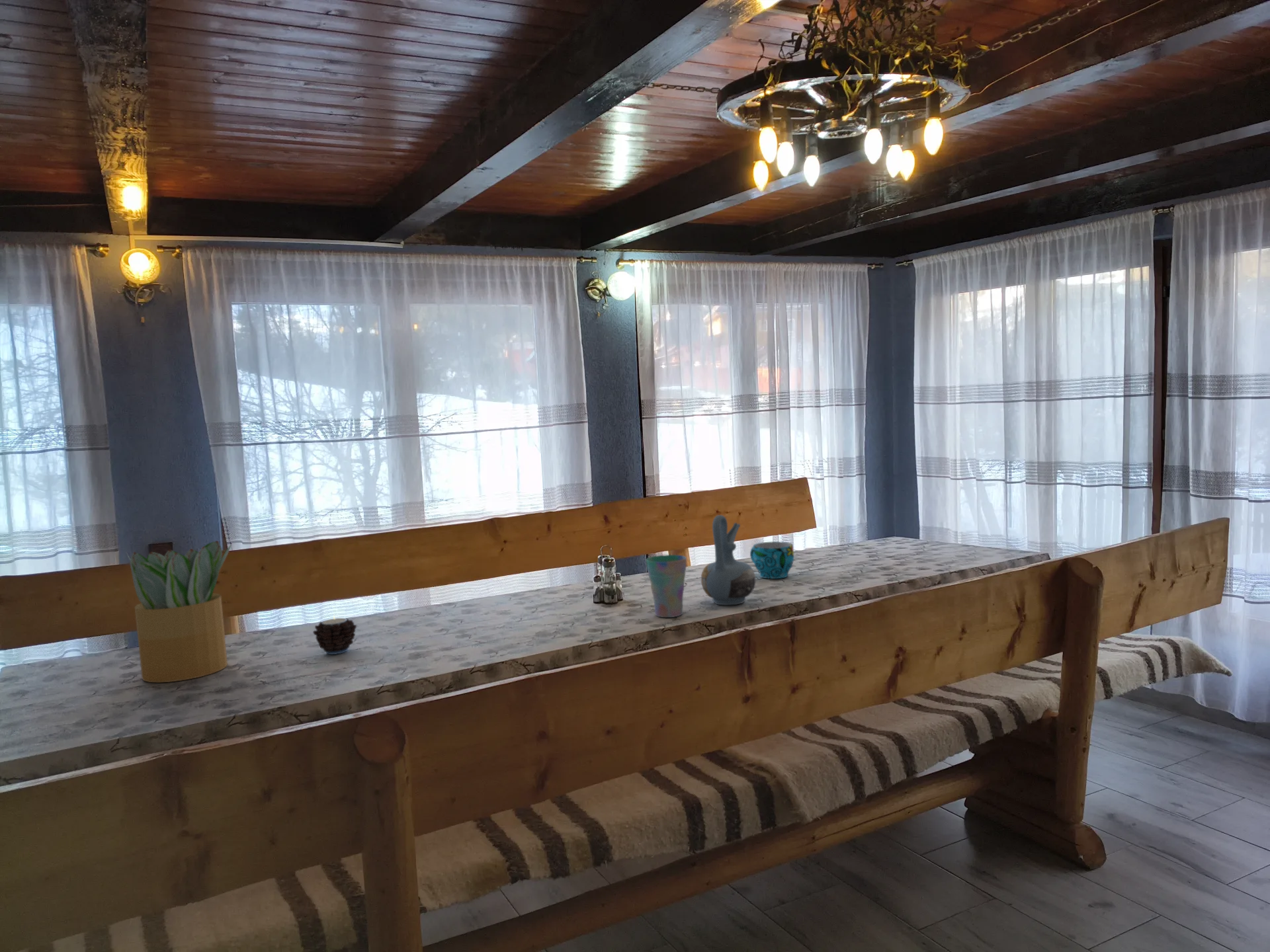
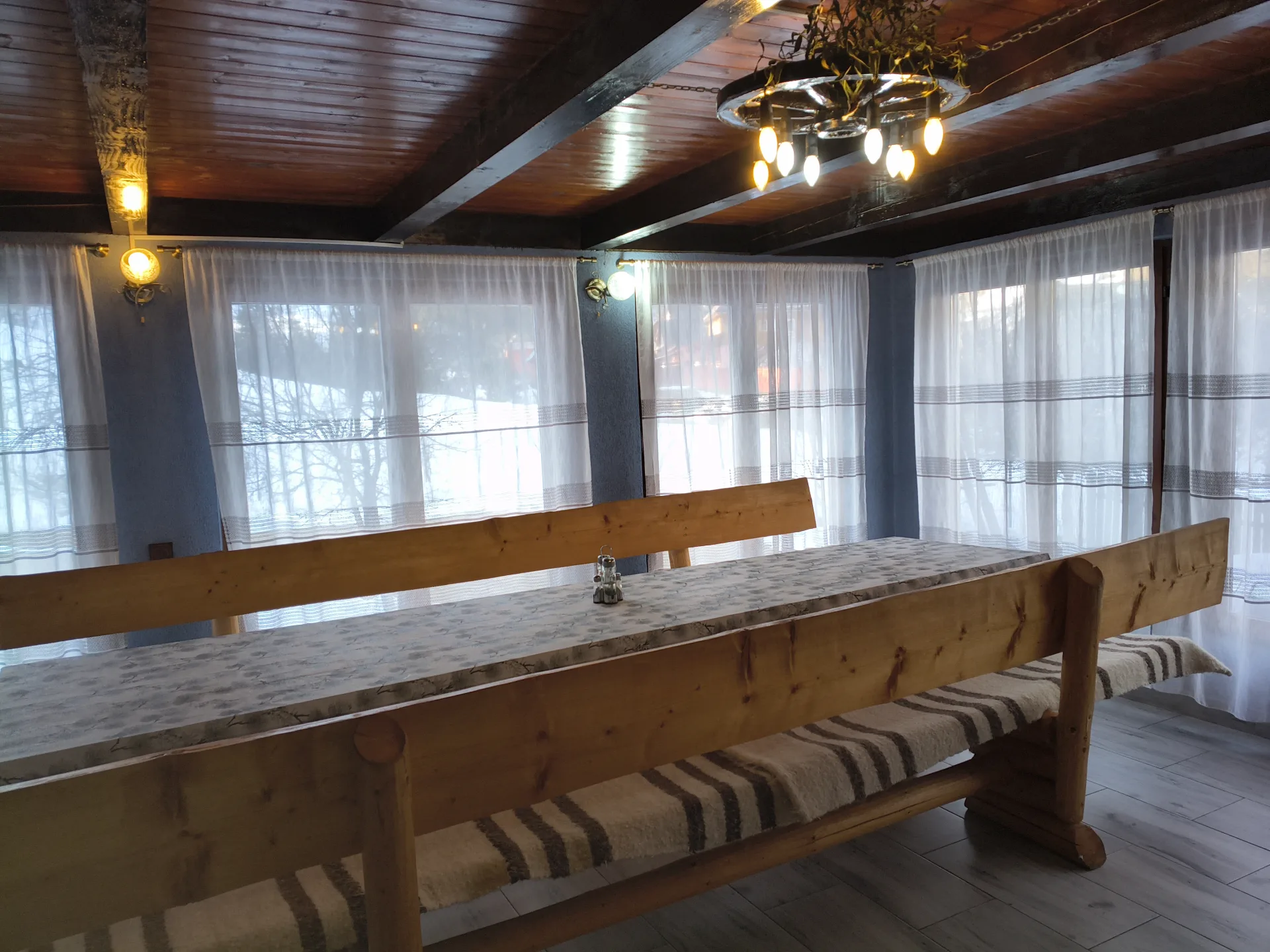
- potted plant [126,540,232,683]
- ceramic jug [700,514,756,606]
- cup [646,554,687,618]
- cup [749,541,794,579]
- candle [312,614,357,655]
